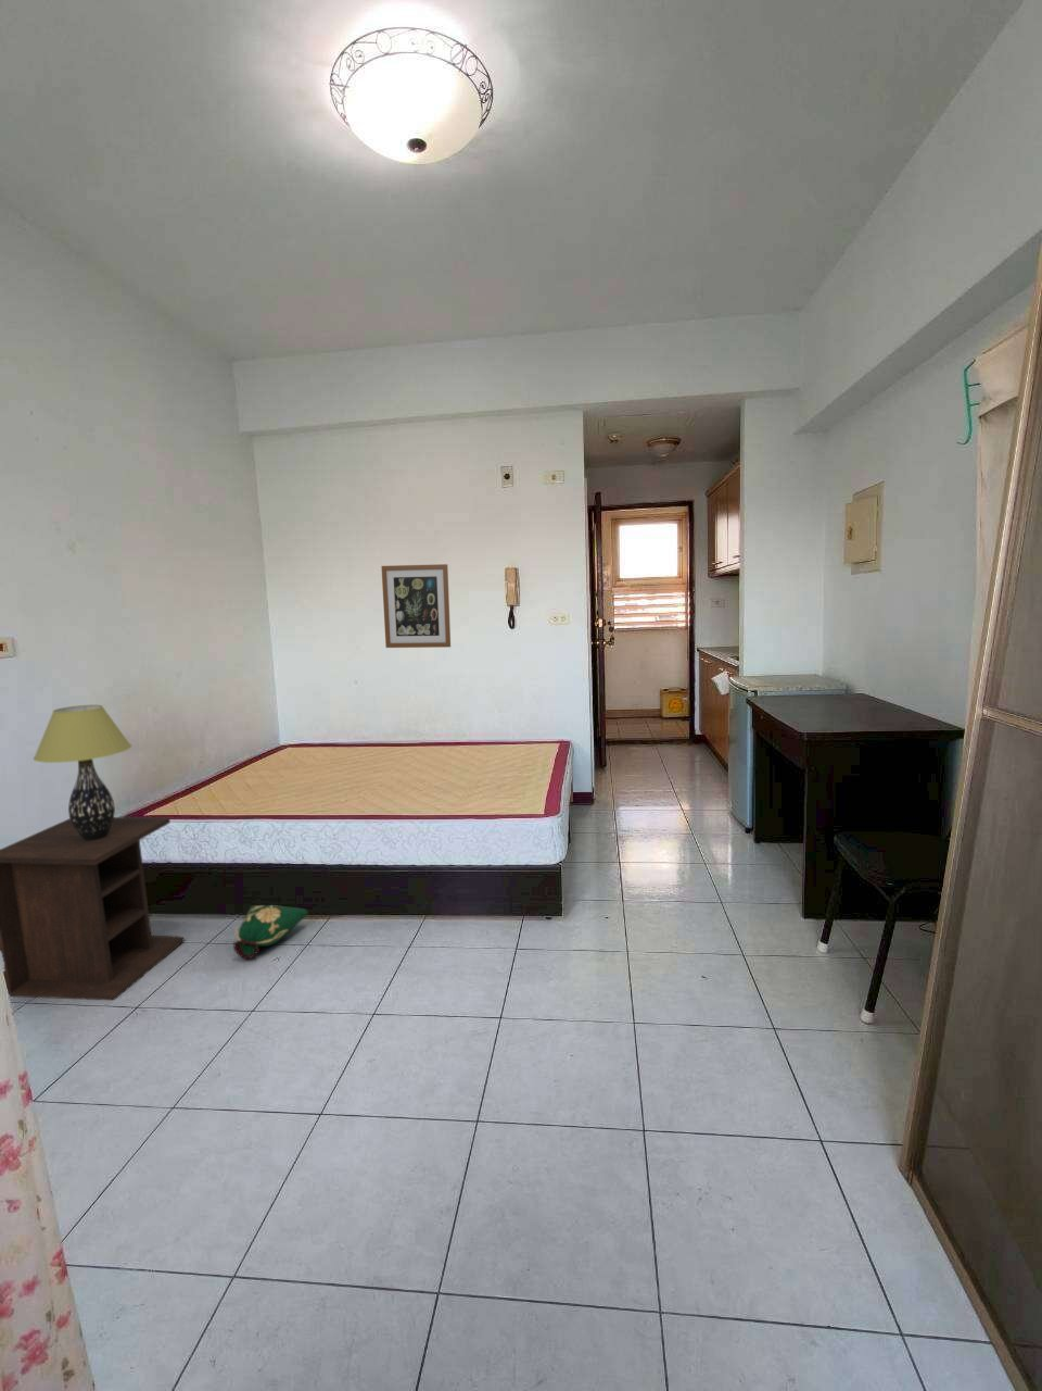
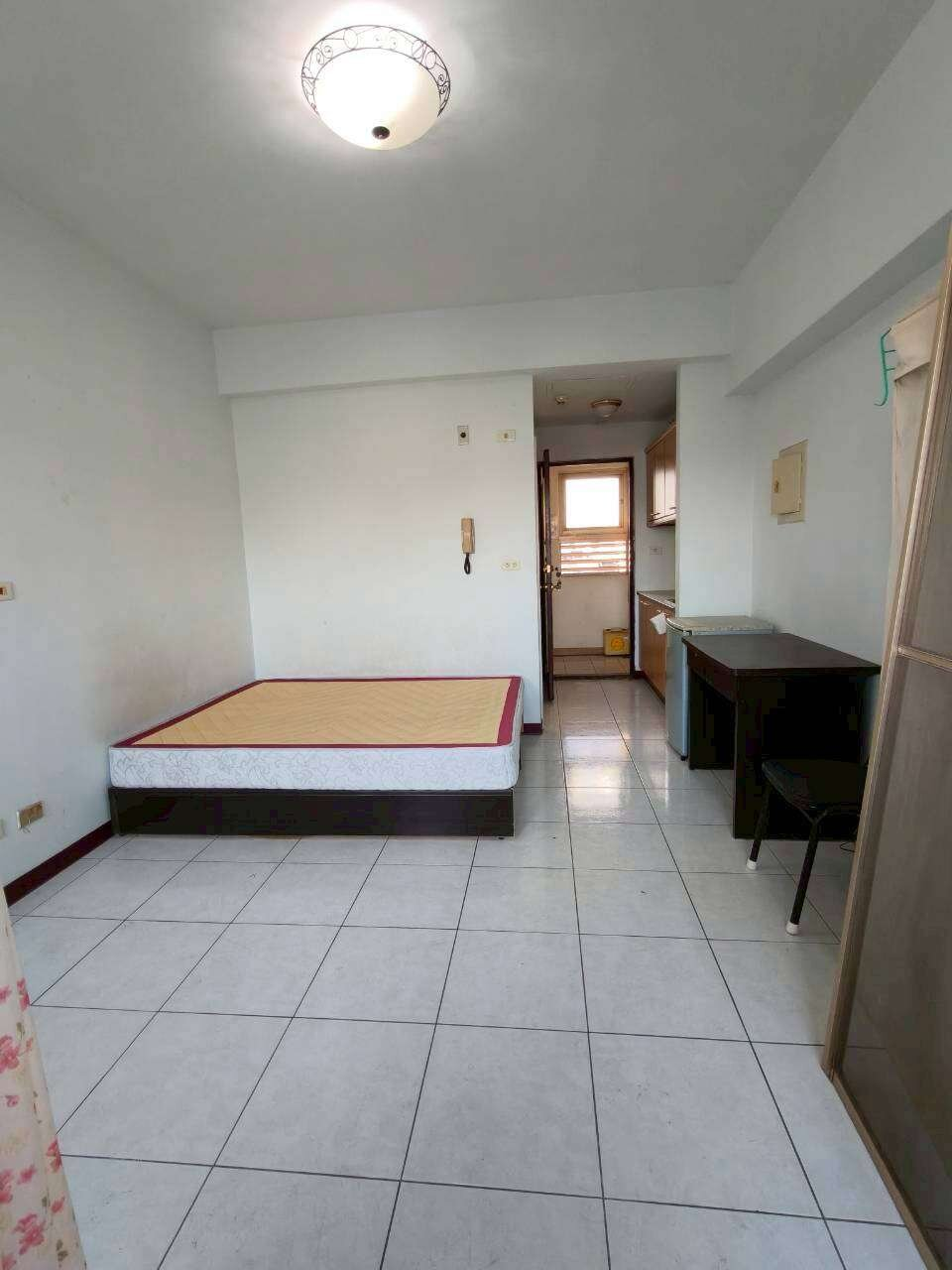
- table lamp [33,704,132,840]
- nightstand [0,816,185,1001]
- bag [233,905,310,961]
- wall art [380,563,452,648]
